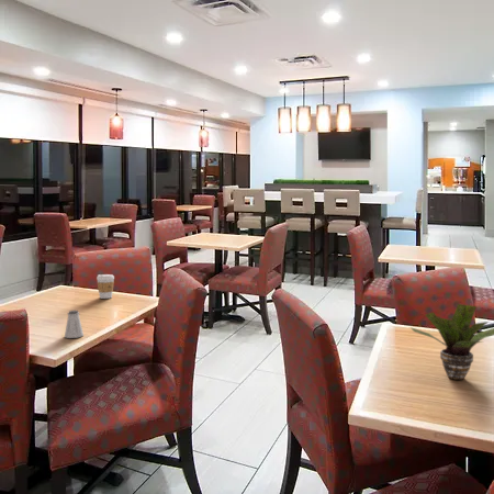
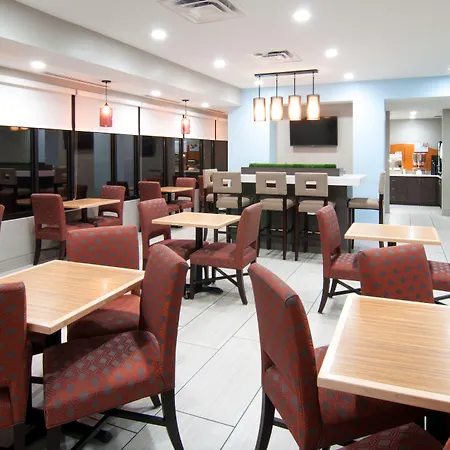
- potted plant [409,303,494,381]
- coffee cup [96,273,115,300]
- saltshaker [64,310,85,339]
